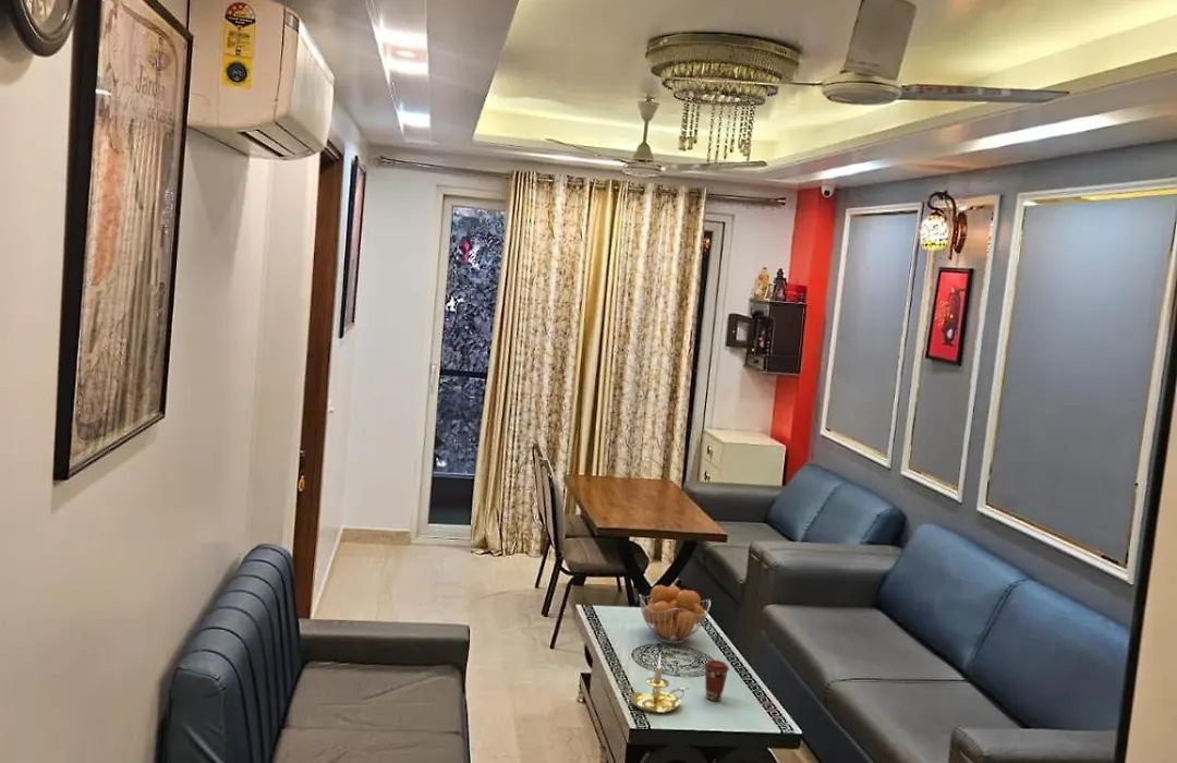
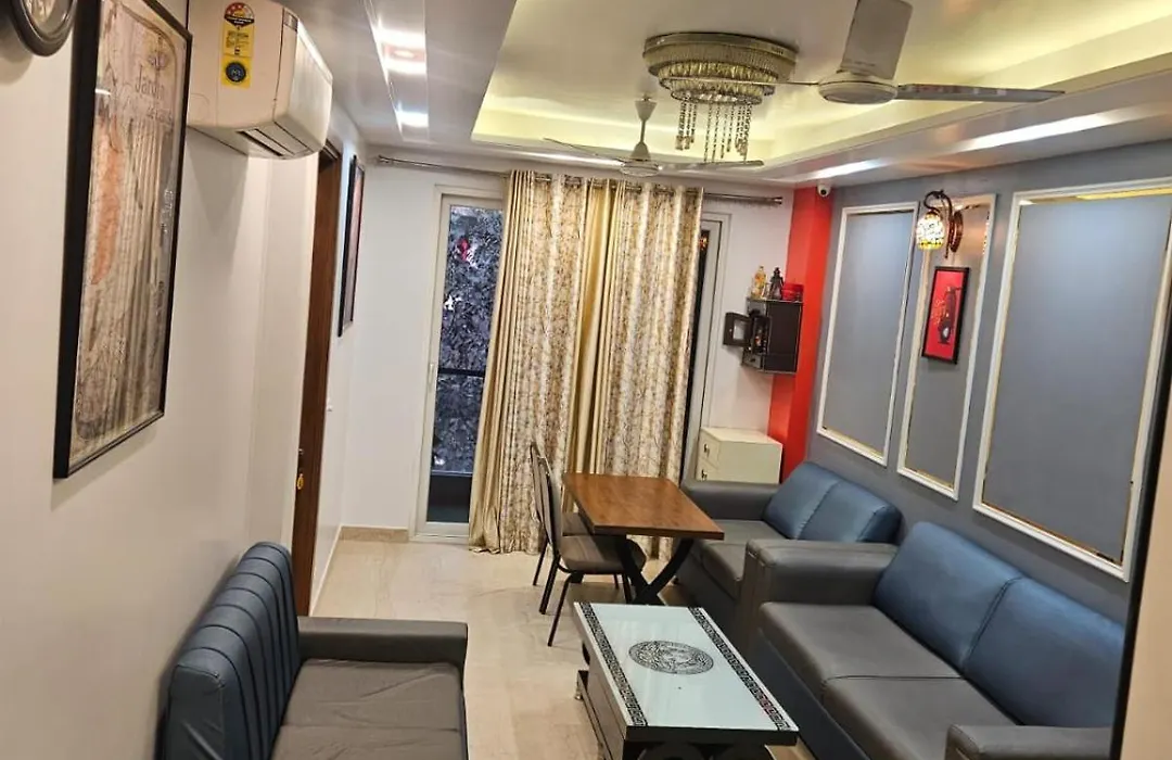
- coffee cup [703,659,730,702]
- candle holder [629,653,690,714]
- fruit basket [639,584,712,644]
